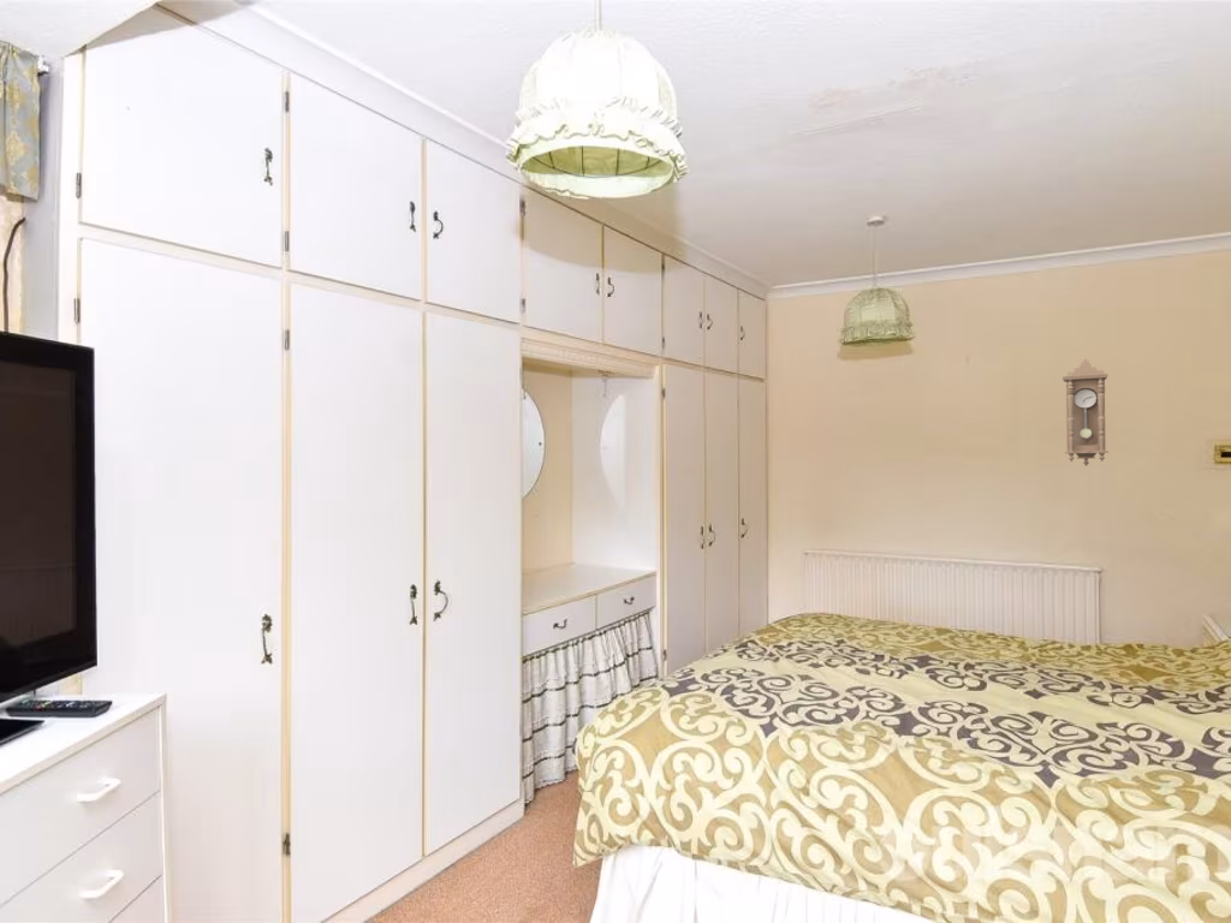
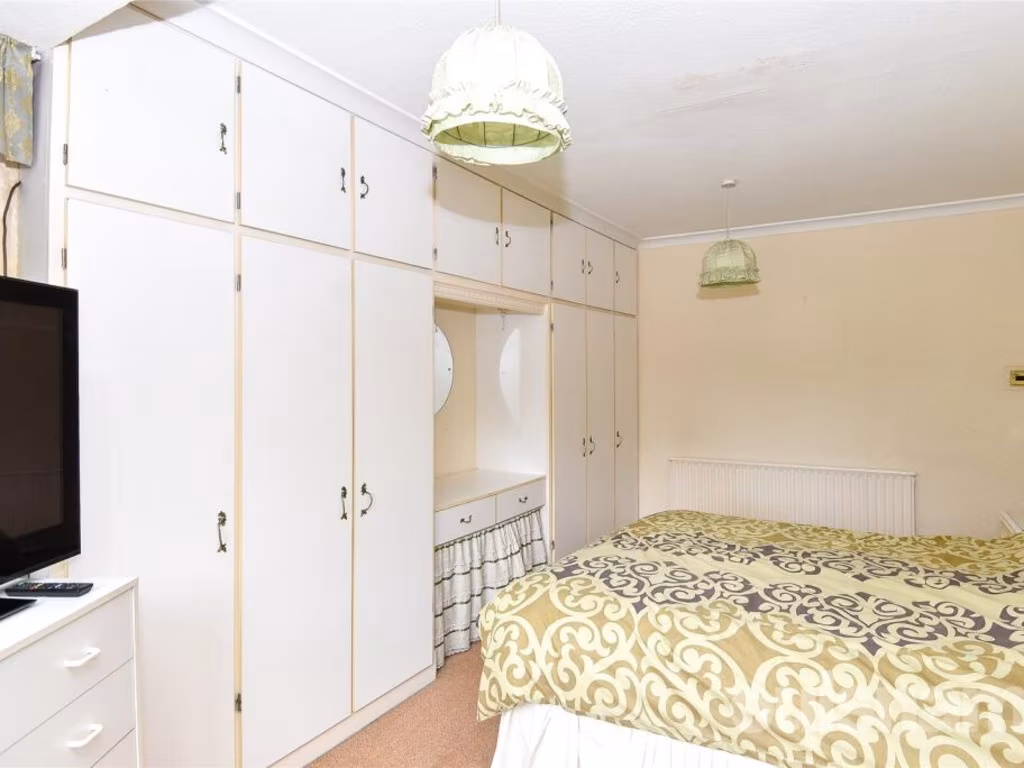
- pendulum clock [1061,358,1110,468]
